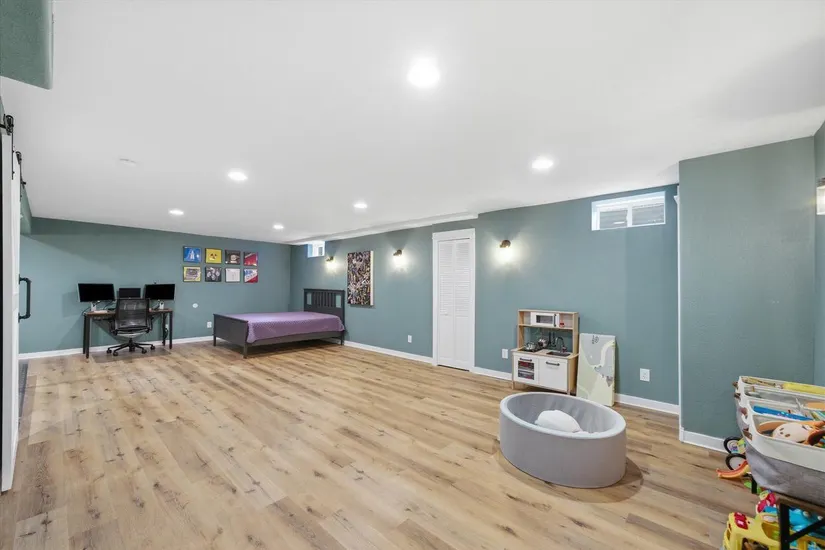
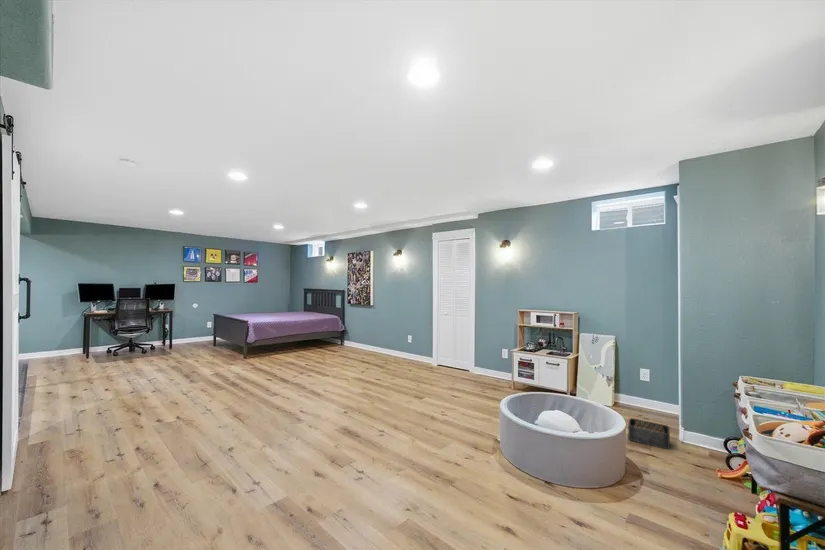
+ storage bin [627,417,671,450]
